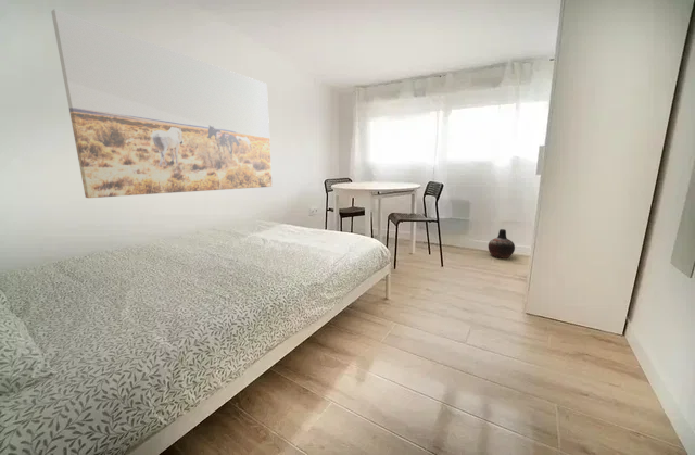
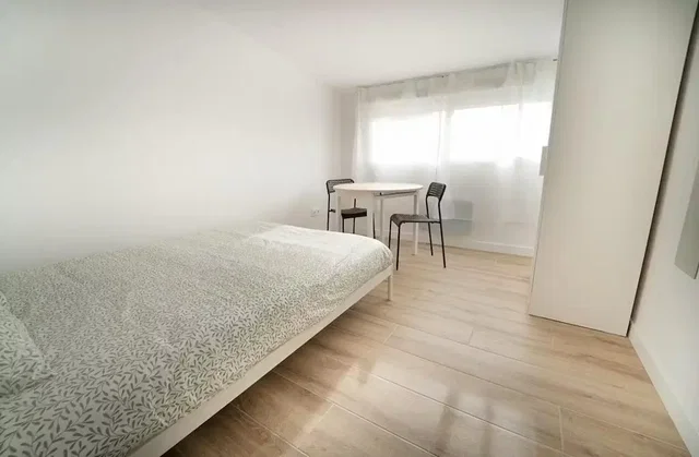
- vase [488,228,516,258]
- wall art [50,8,273,199]
